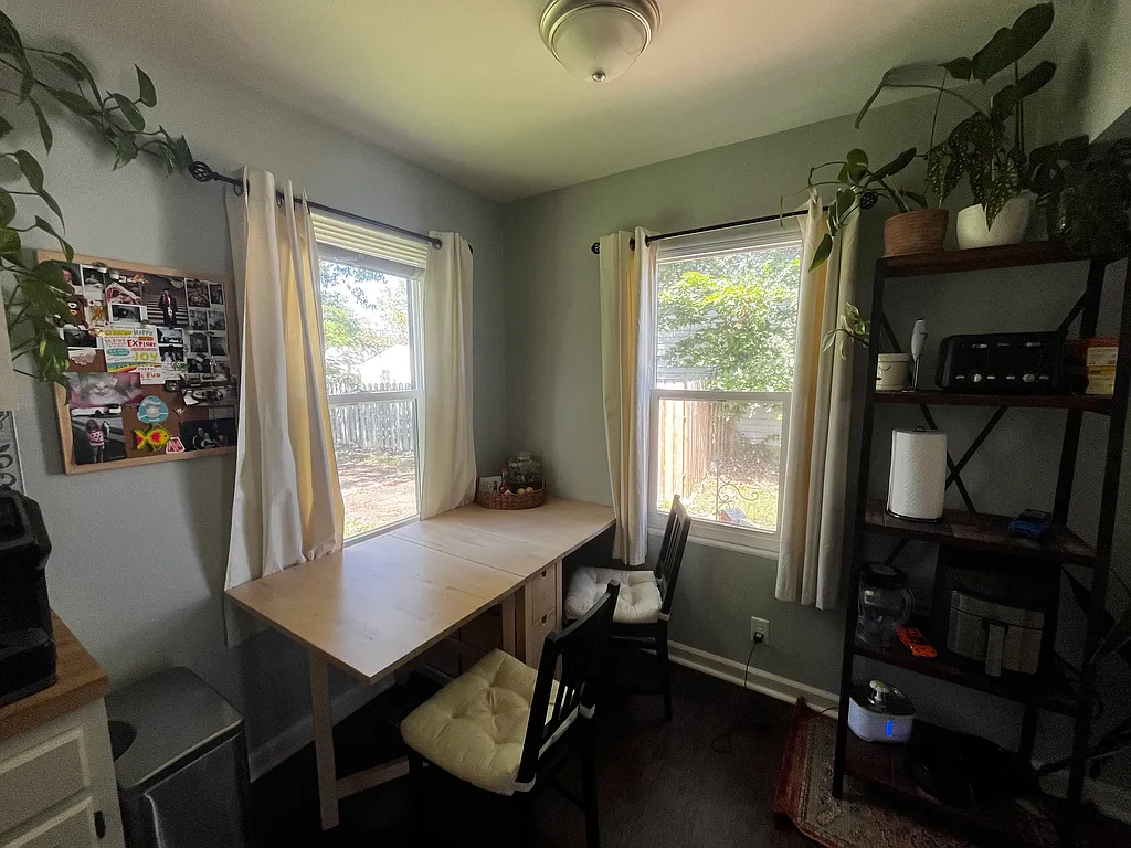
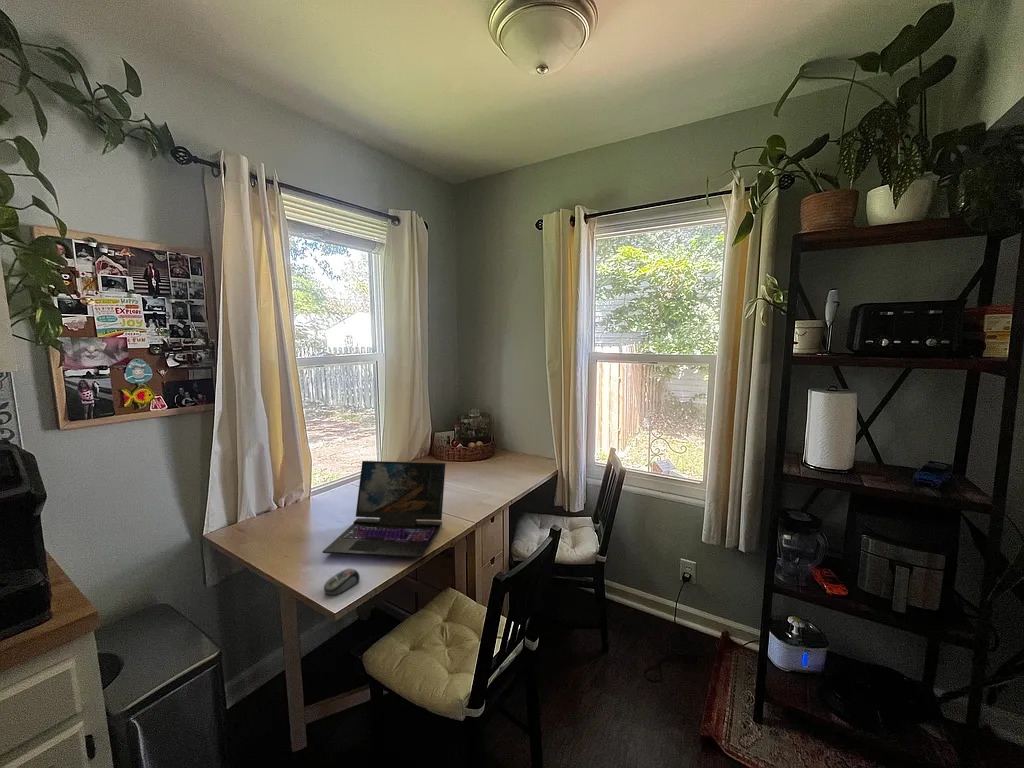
+ computer mouse [323,568,361,596]
+ laptop [321,460,446,559]
